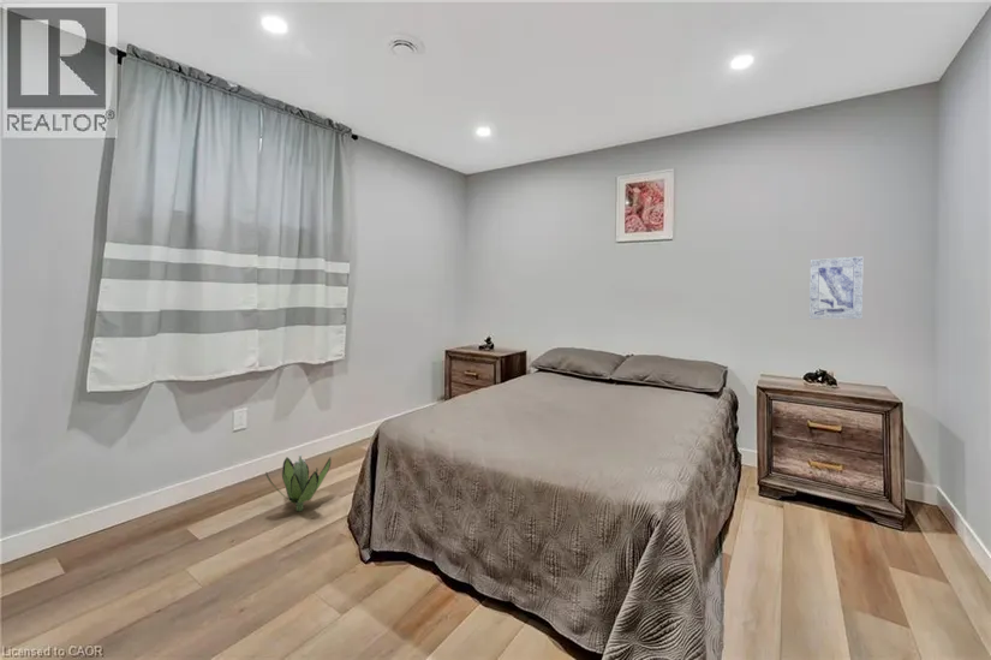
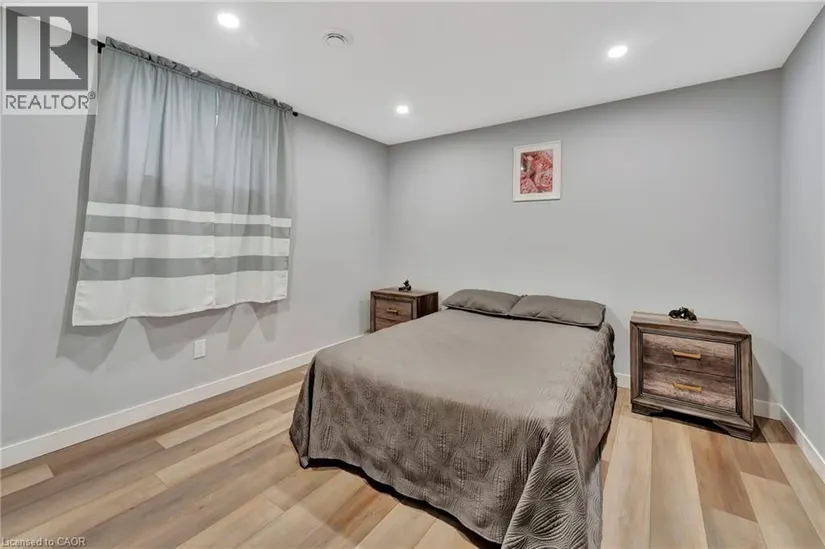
- wall art [808,255,865,320]
- decorative plant [265,453,333,512]
